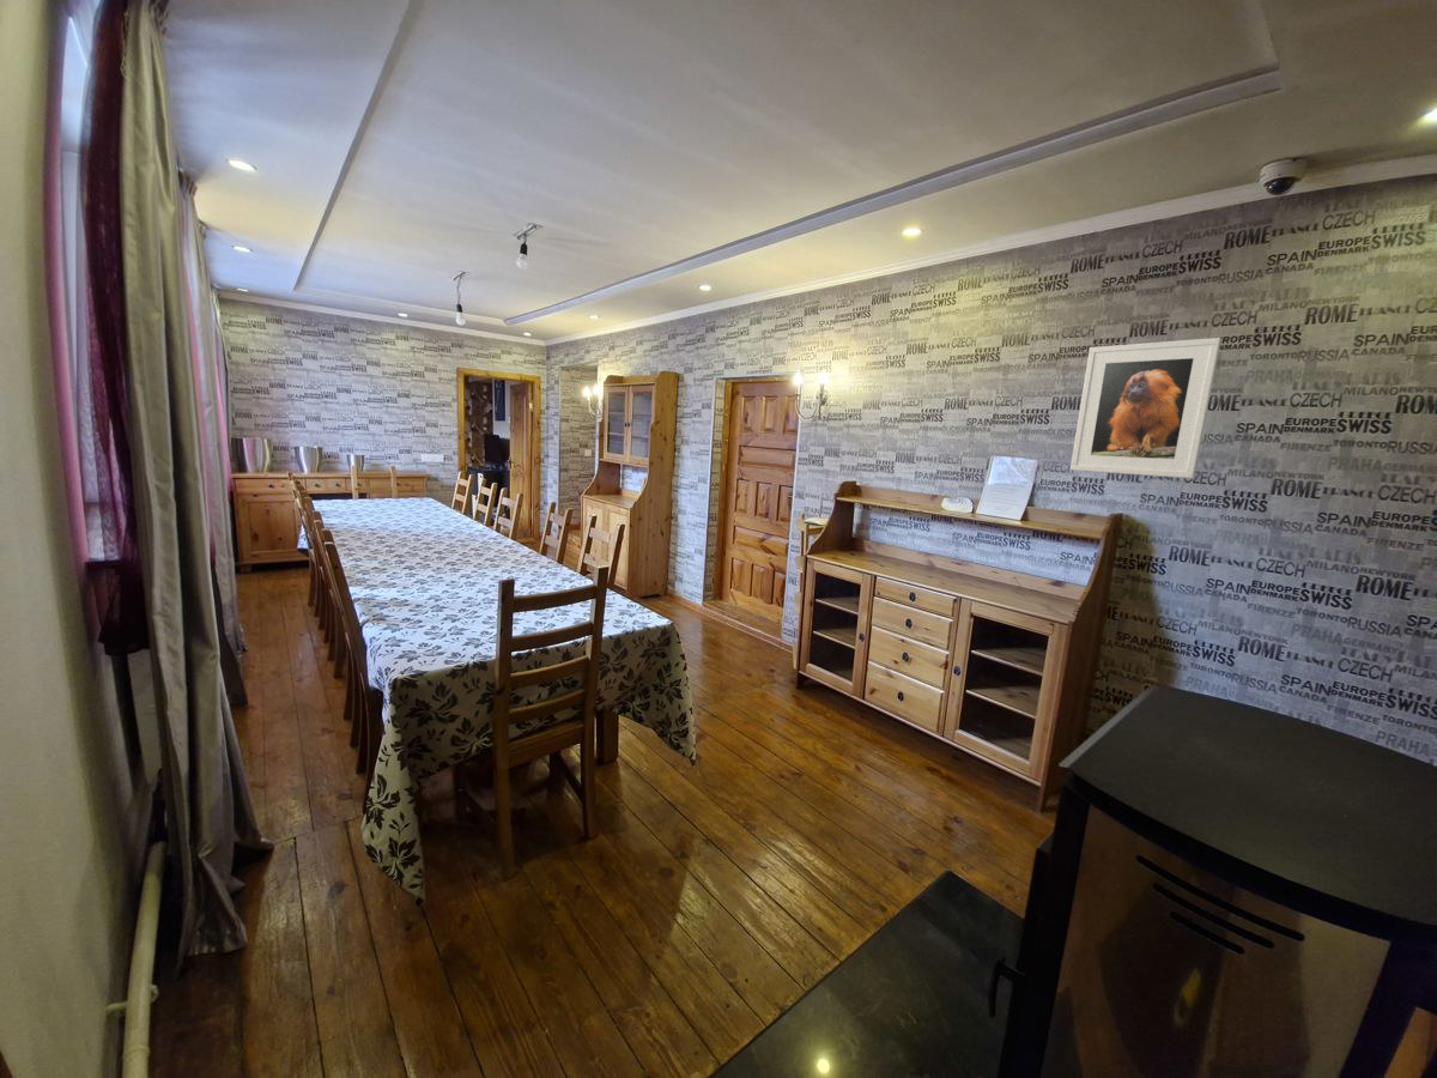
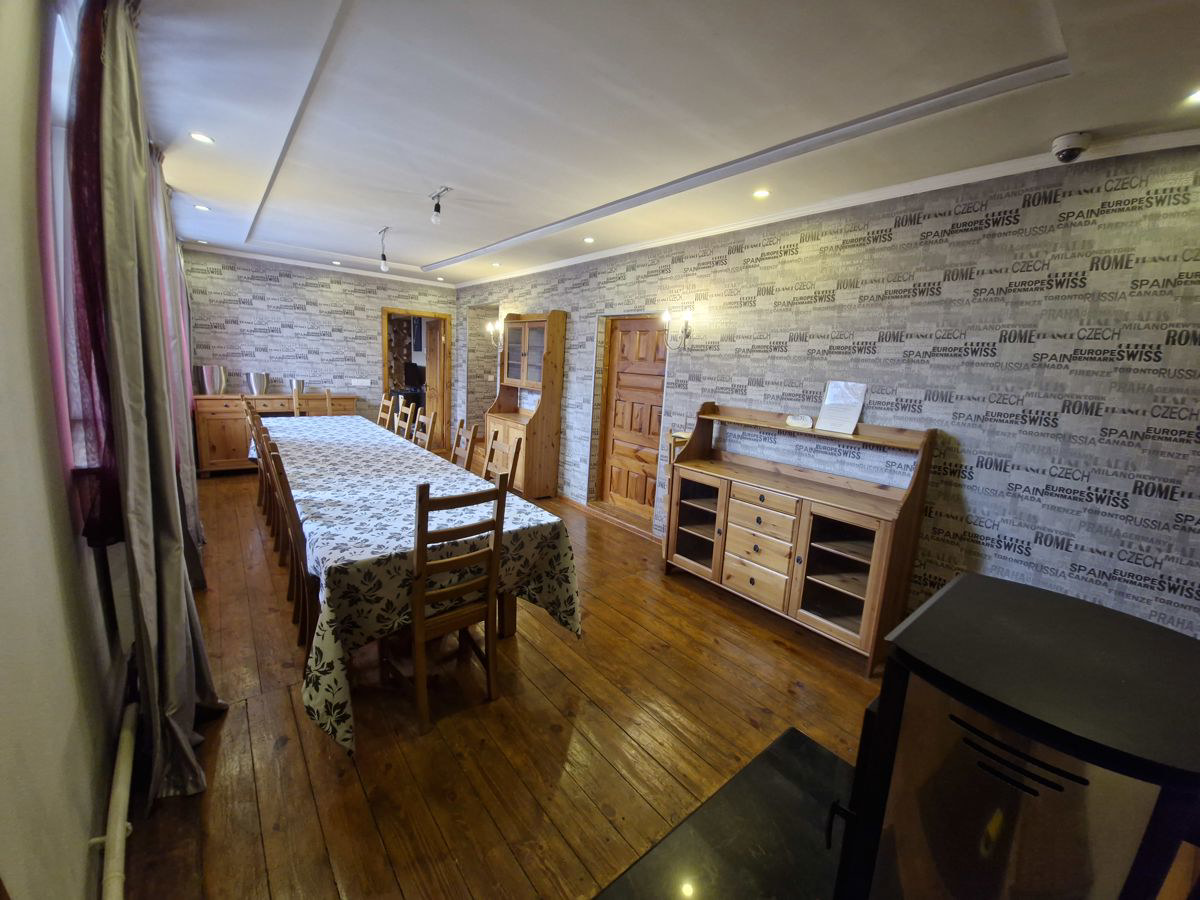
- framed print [1069,337,1223,479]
